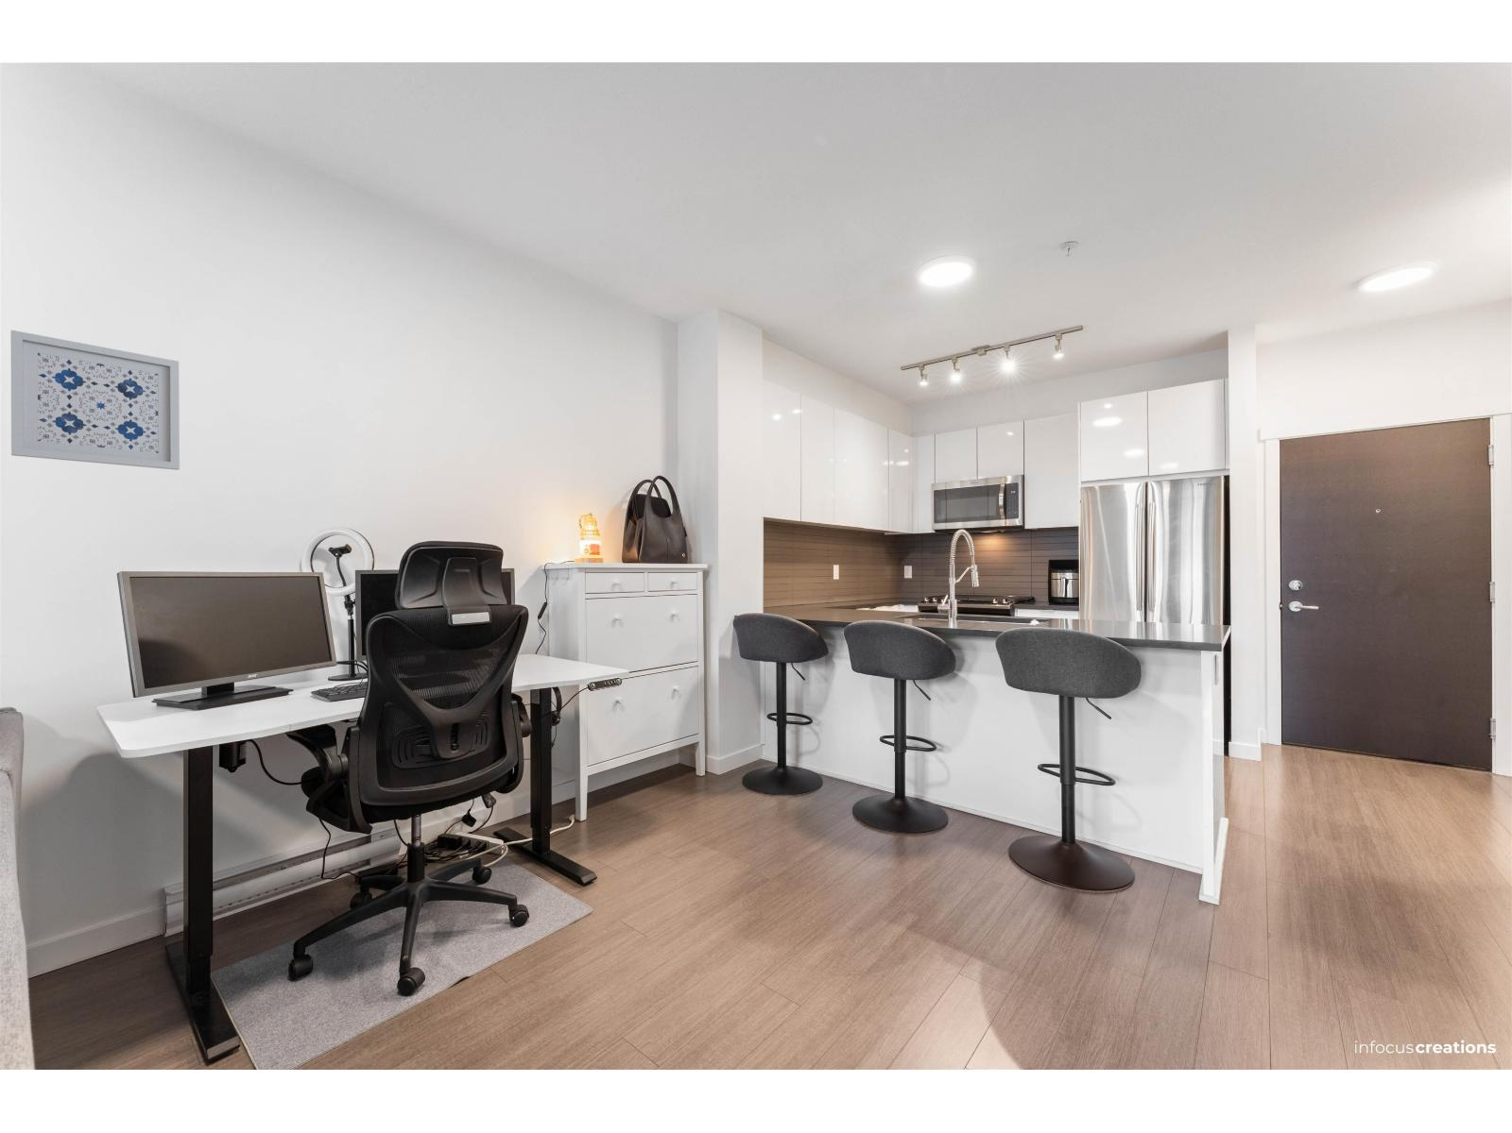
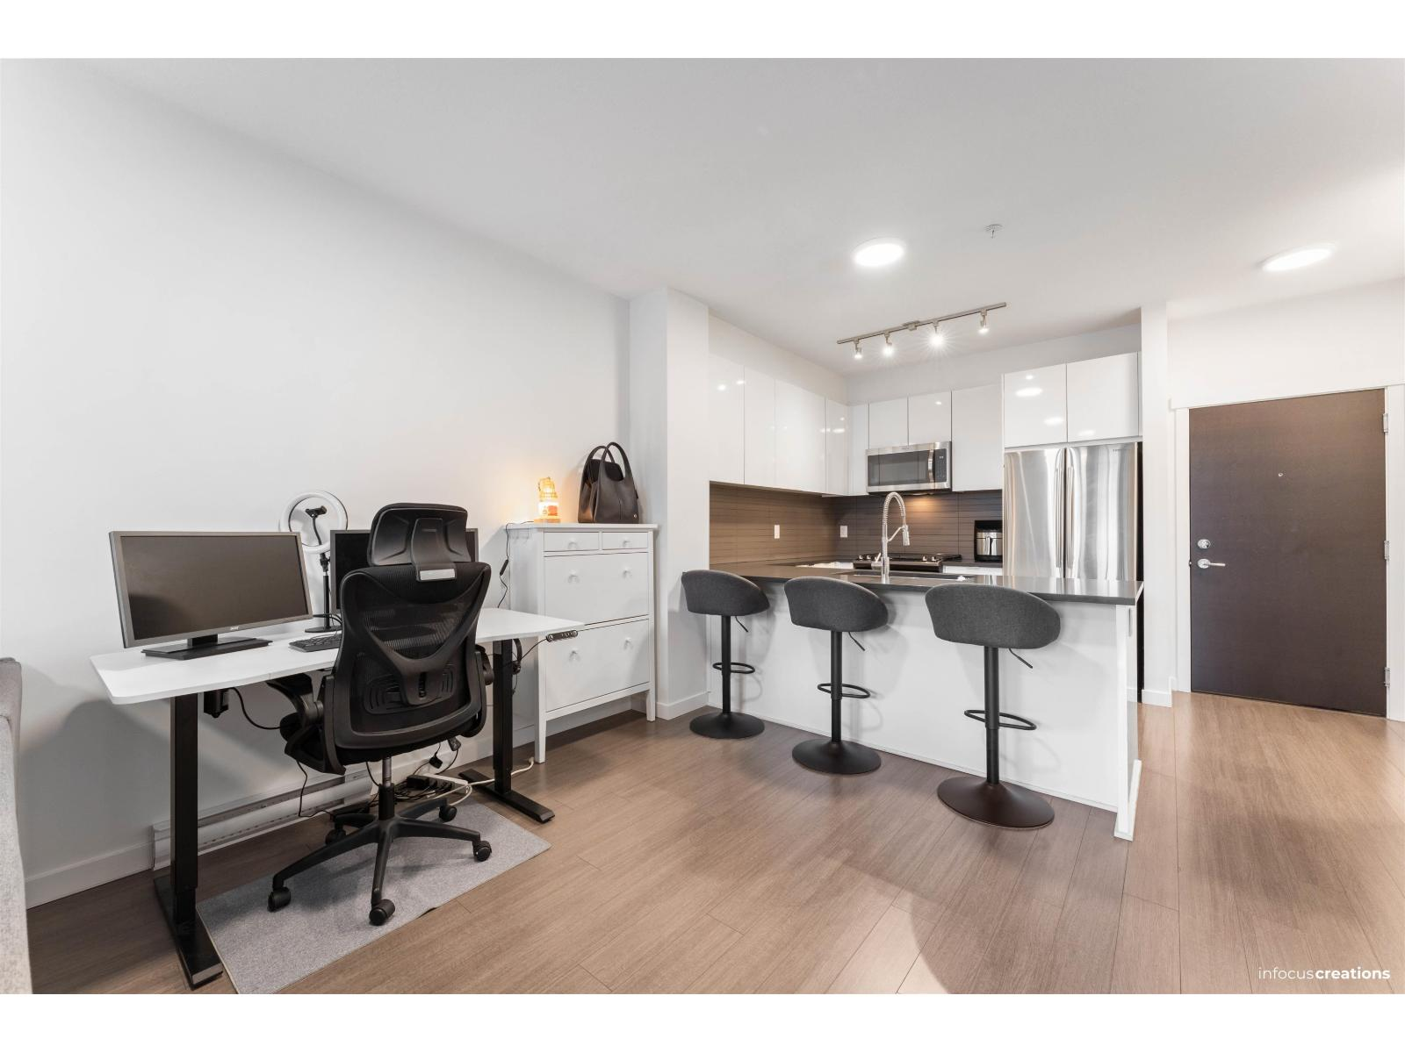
- wall art [11,330,181,471]
